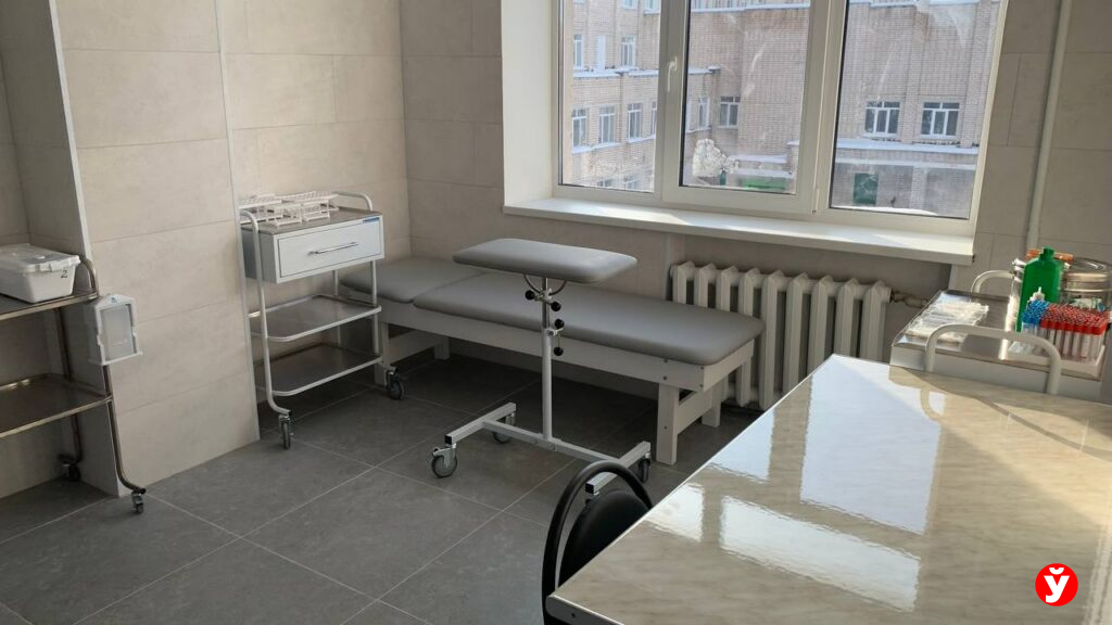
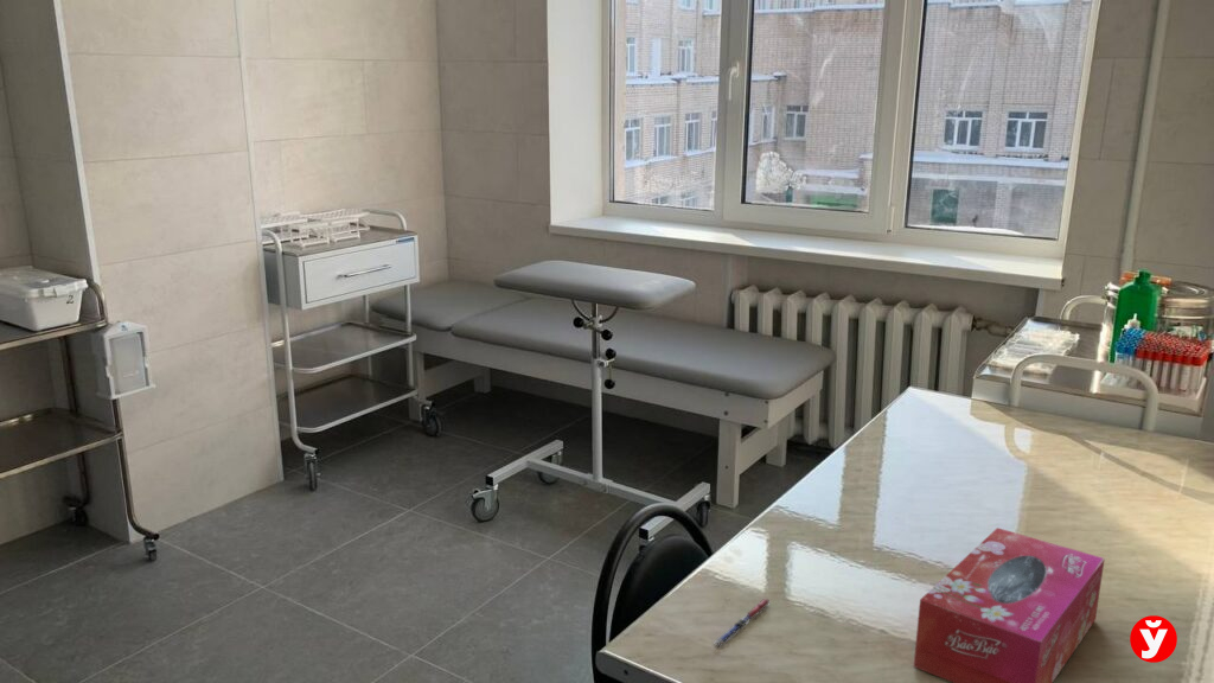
+ pen [711,598,772,647]
+ tissue box [913,526,1106,683]
